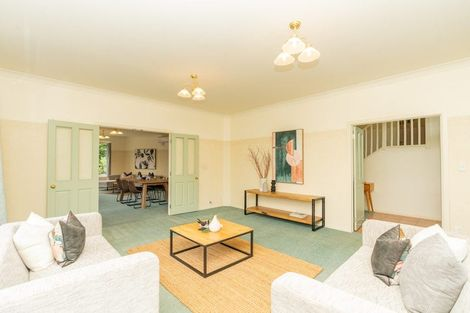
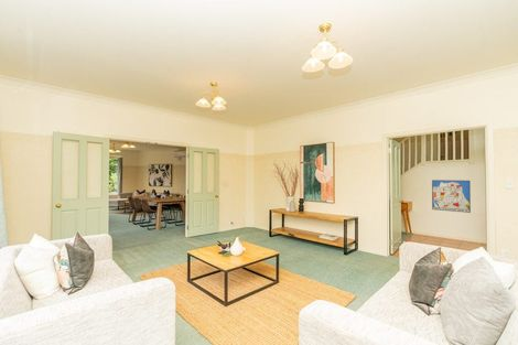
+ wall art [431,179,472,214]
